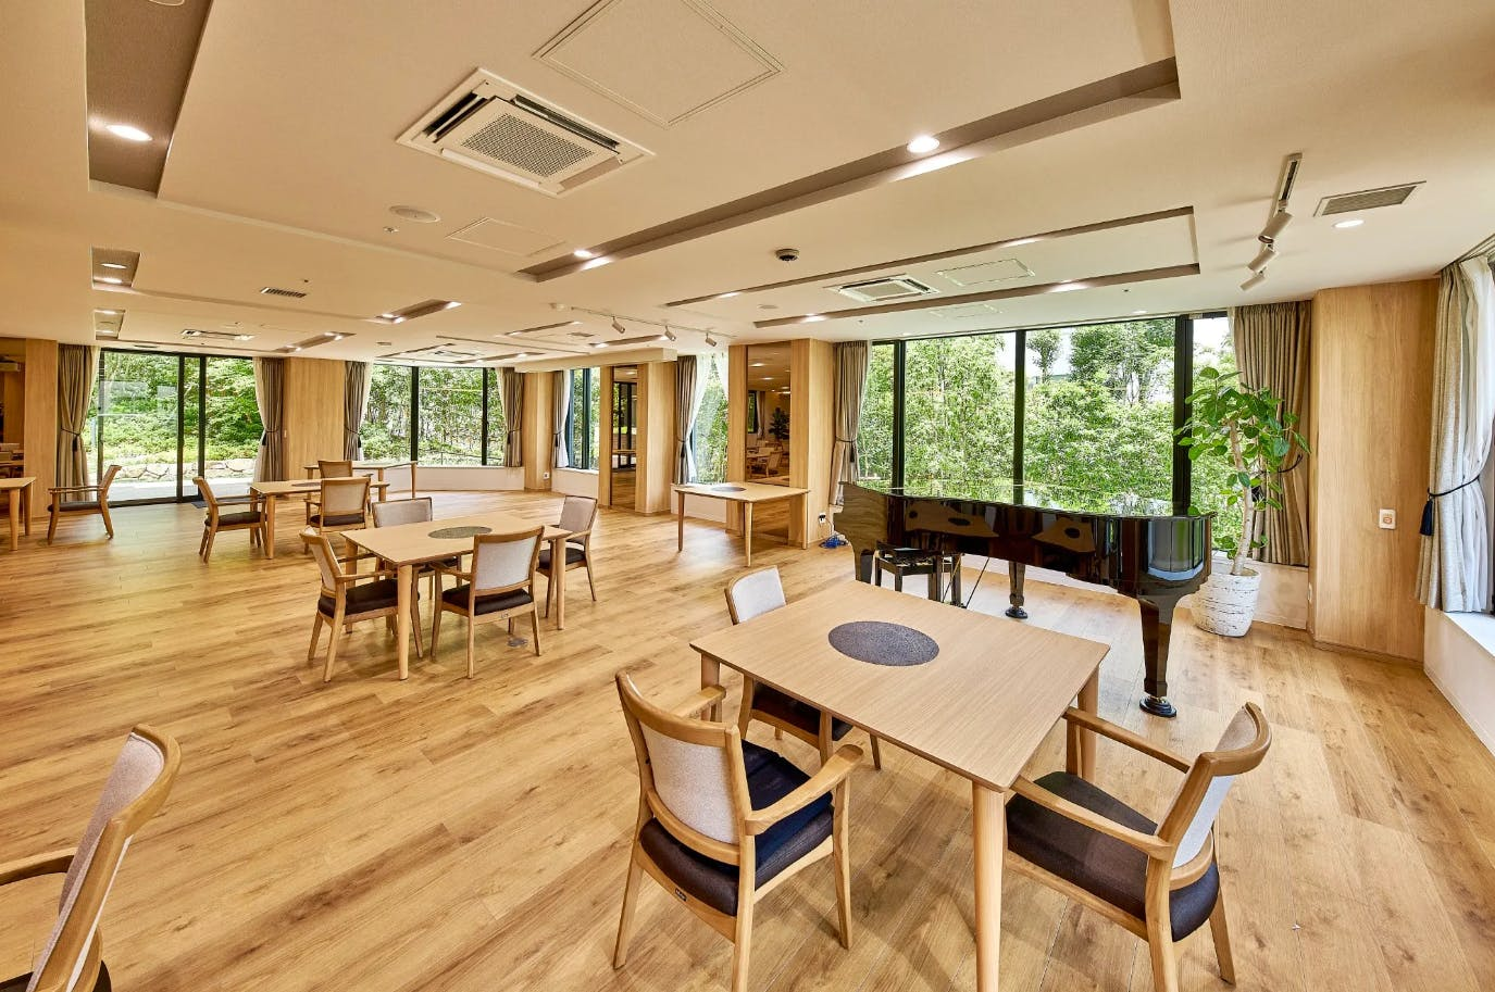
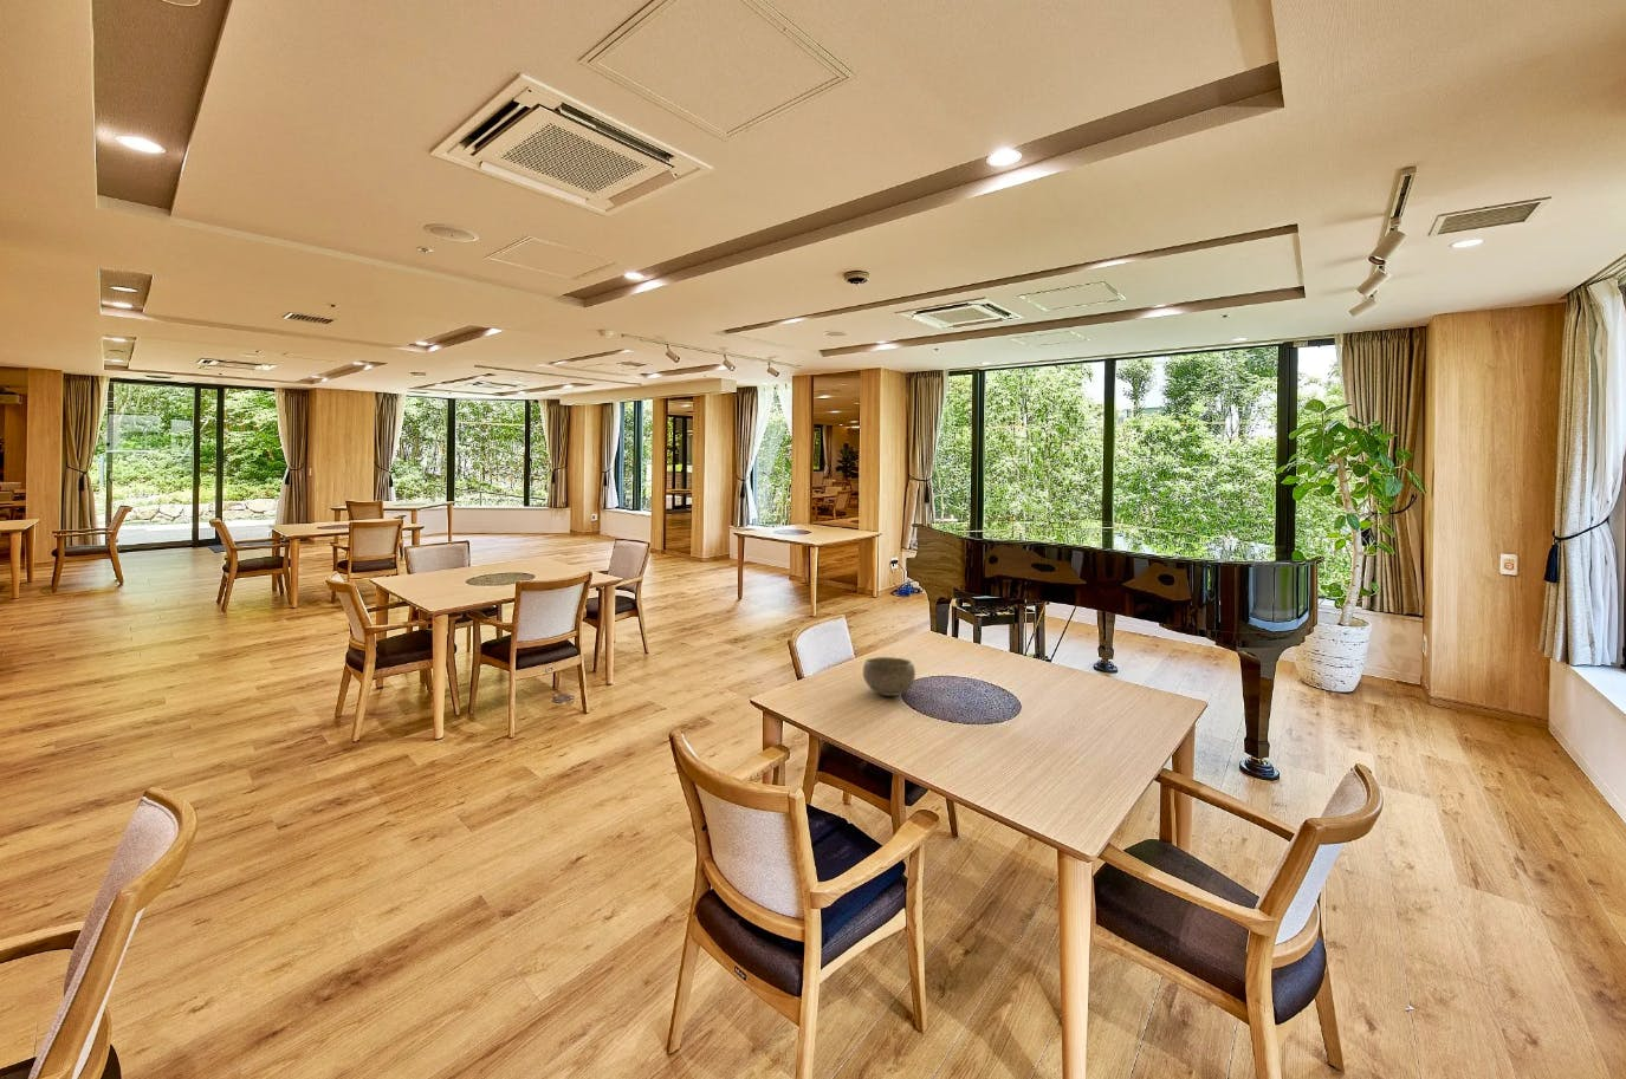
+ bowl [862,656,917,697]
